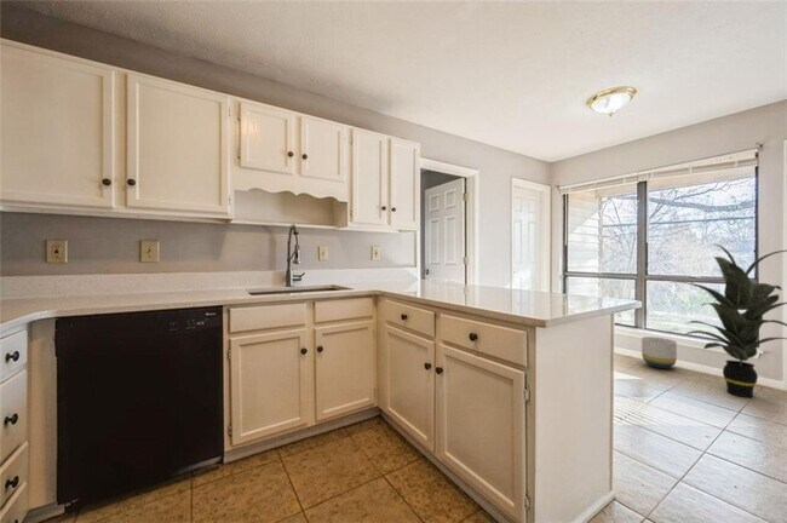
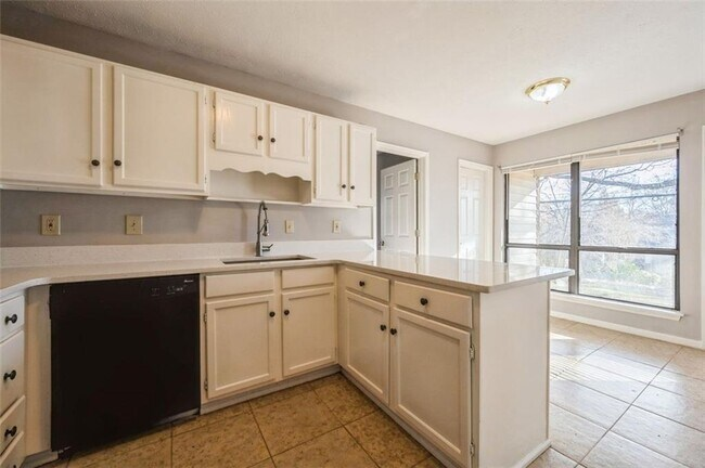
- indoor plant [667,242,787,398]
- planter [640,335,678,369]
